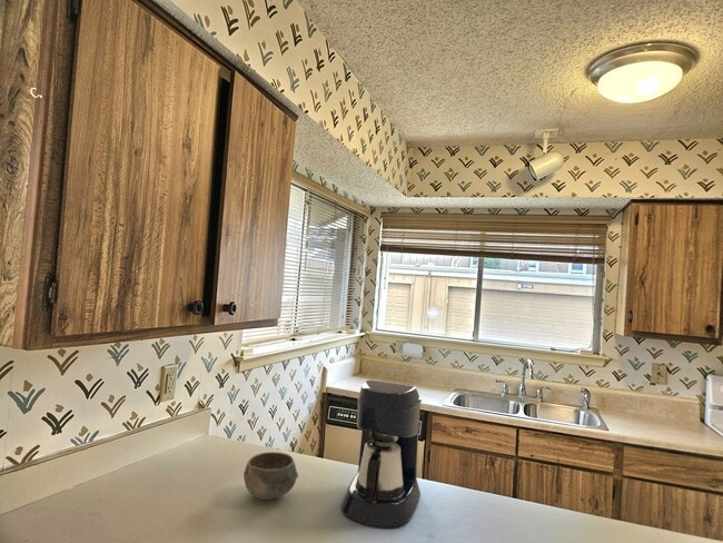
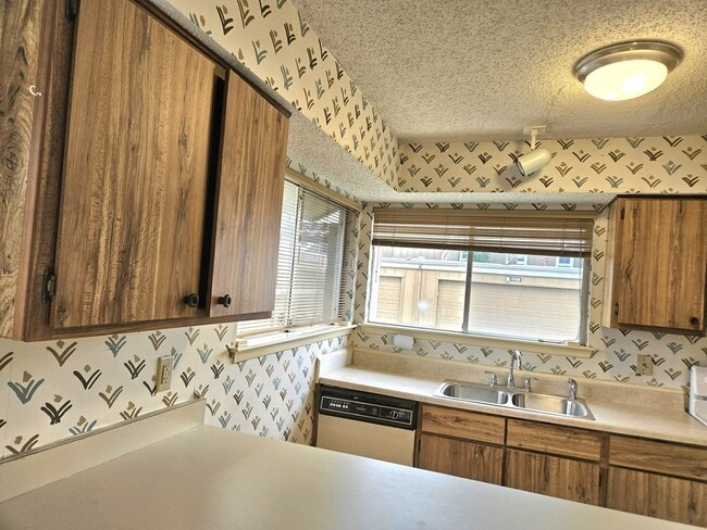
- coffee maker [340,379,423,530]
- bowl [242,451,299,501]
